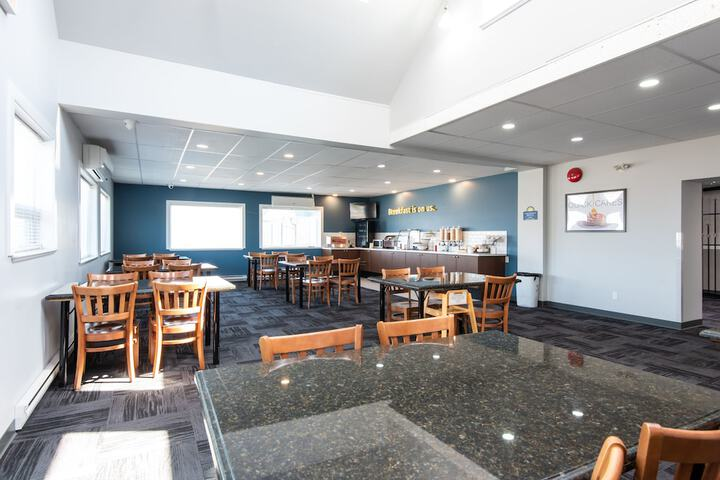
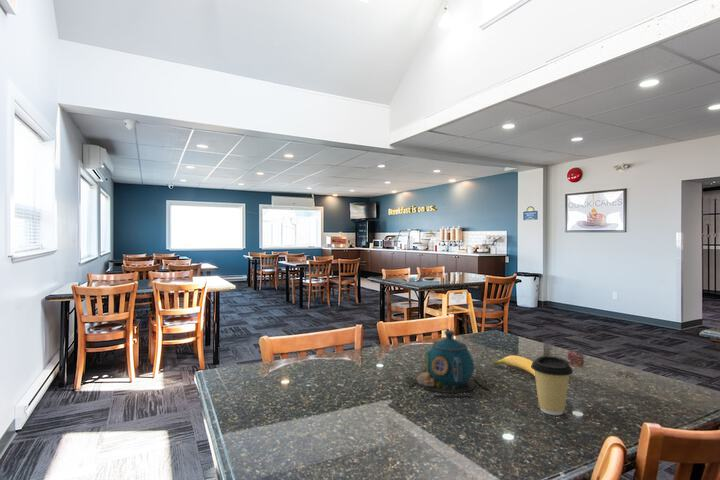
+ banana [491,354,535,377]
+ teapot [406,329,492,398]
+ coffee cup [531,355,574,416]
